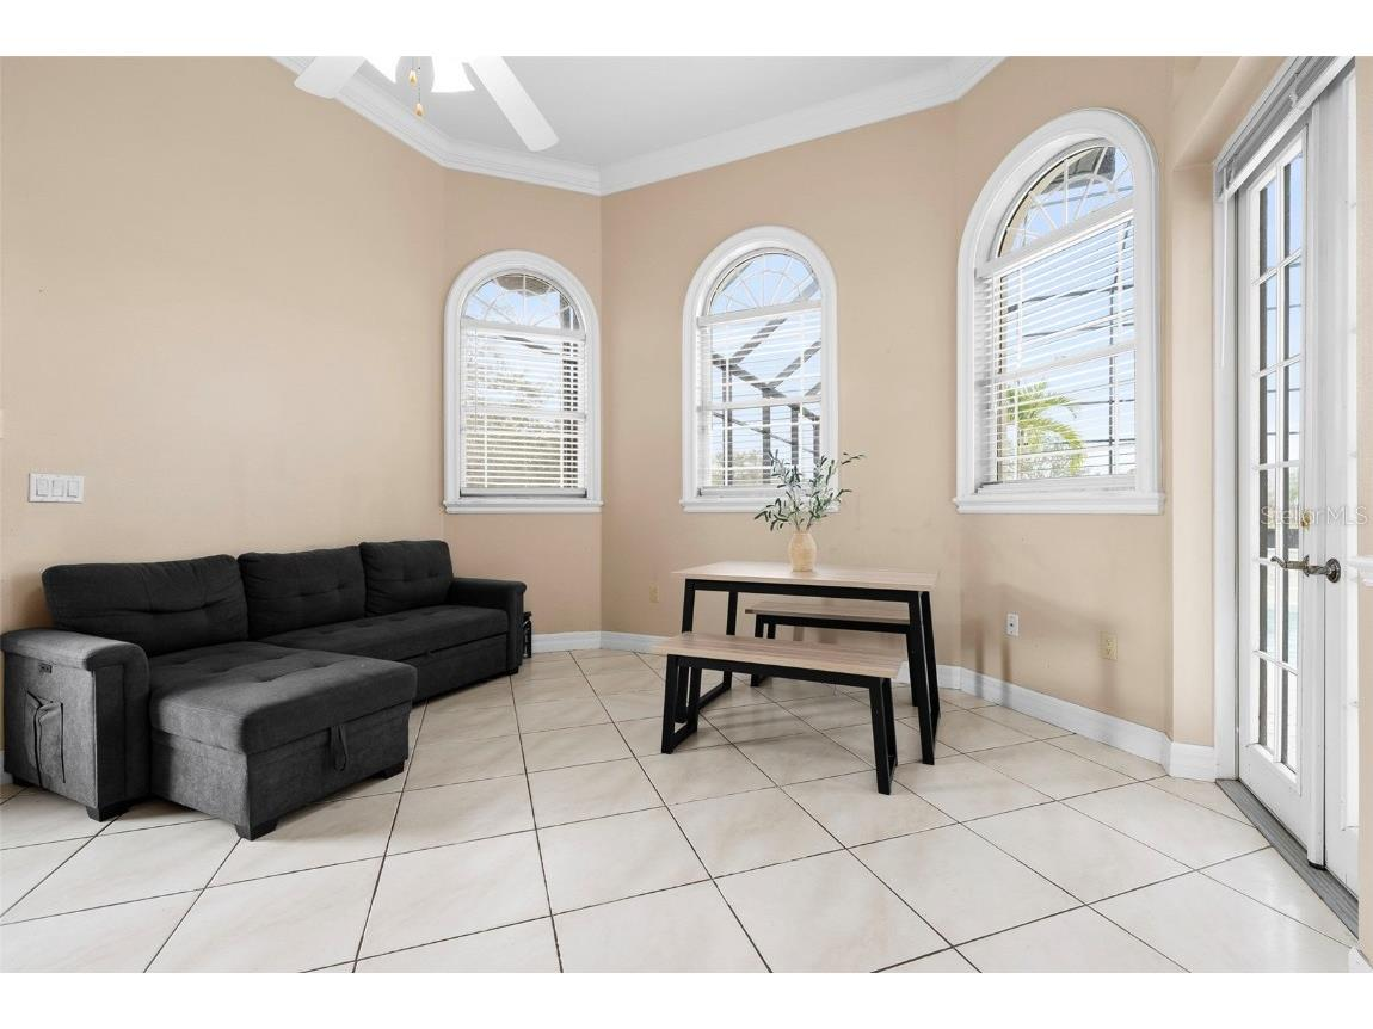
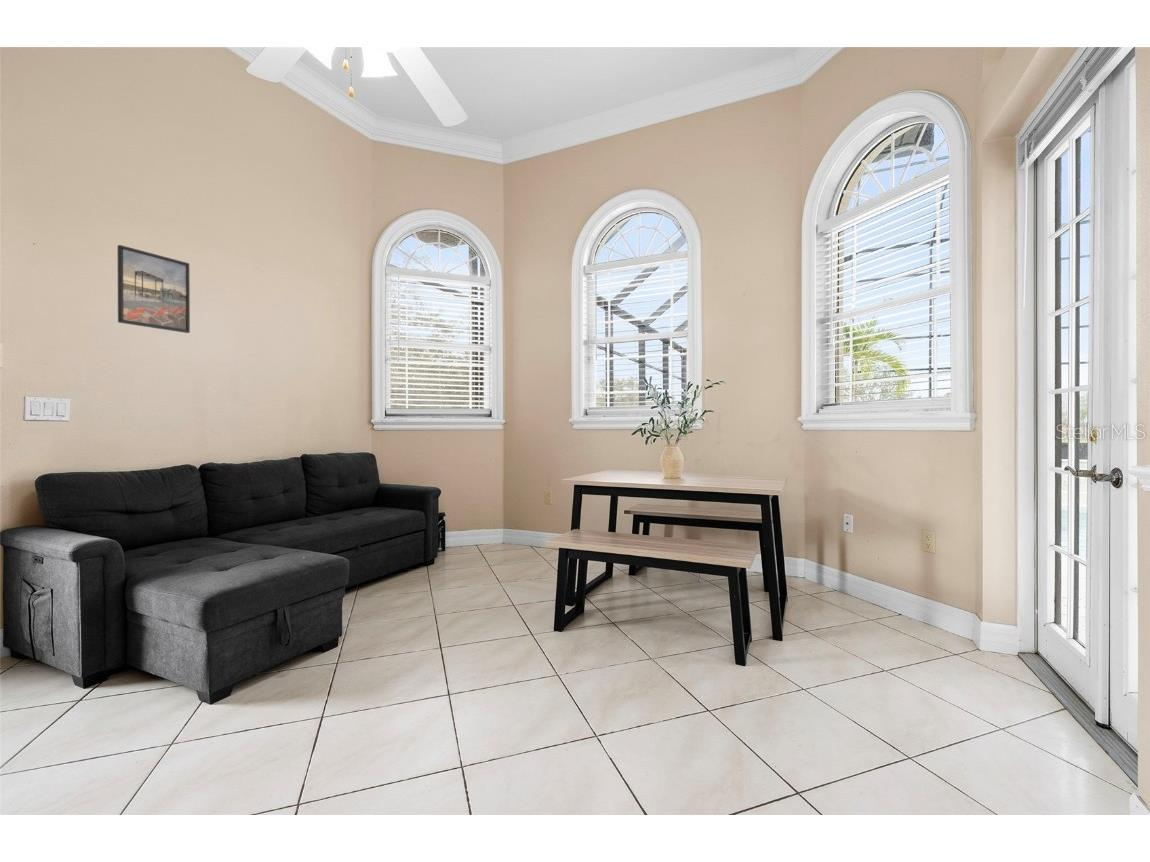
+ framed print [116,244,191,334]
